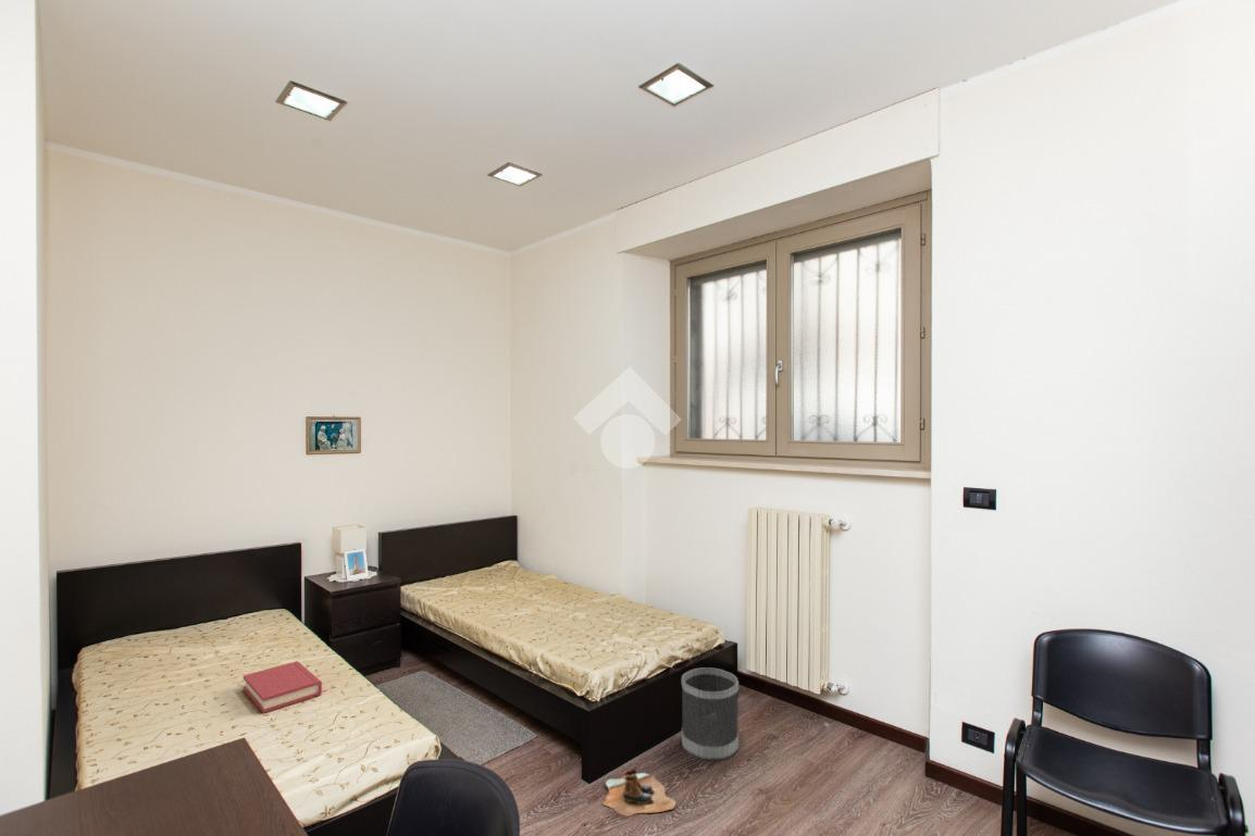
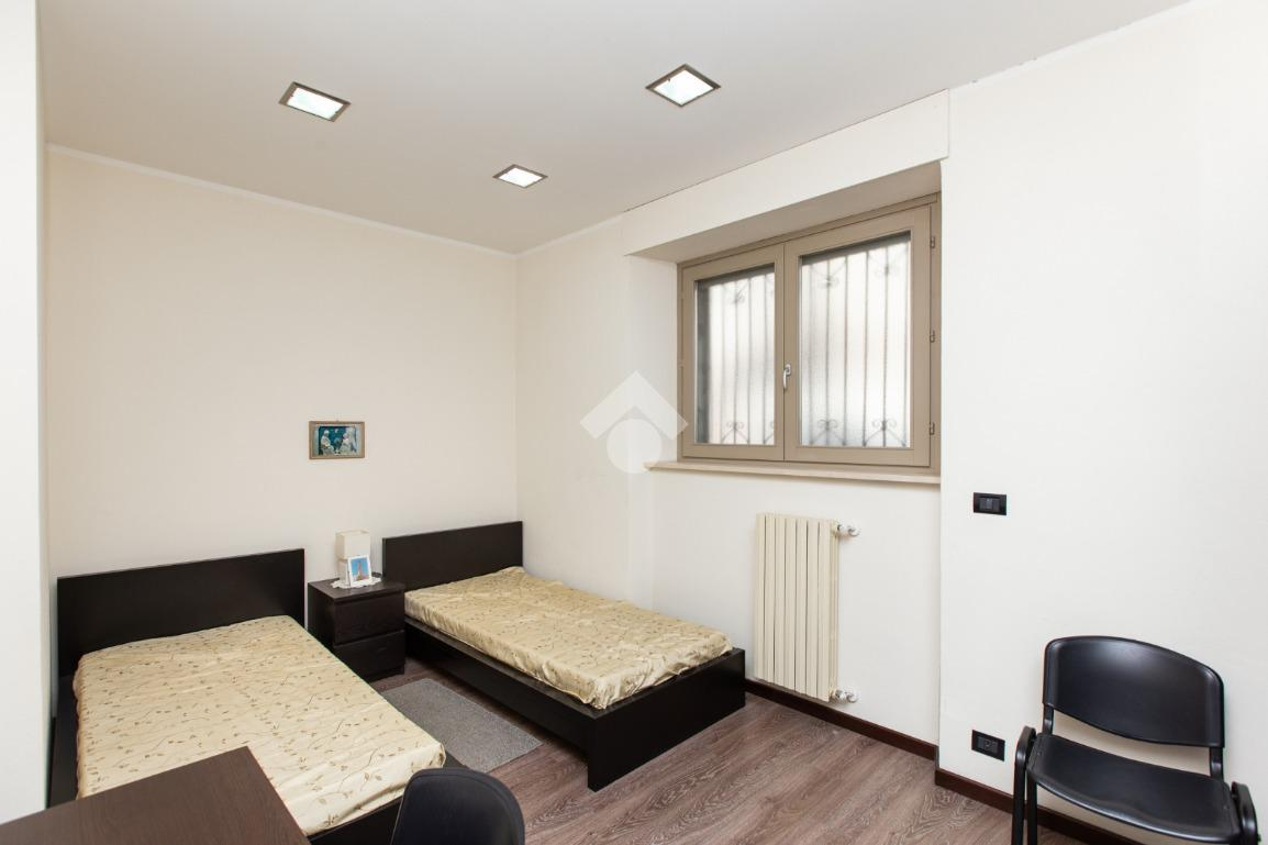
- wastebasket [681,666,740,761]
- boots [601,769,676,818]
- hardback book [243,660,323,714]
